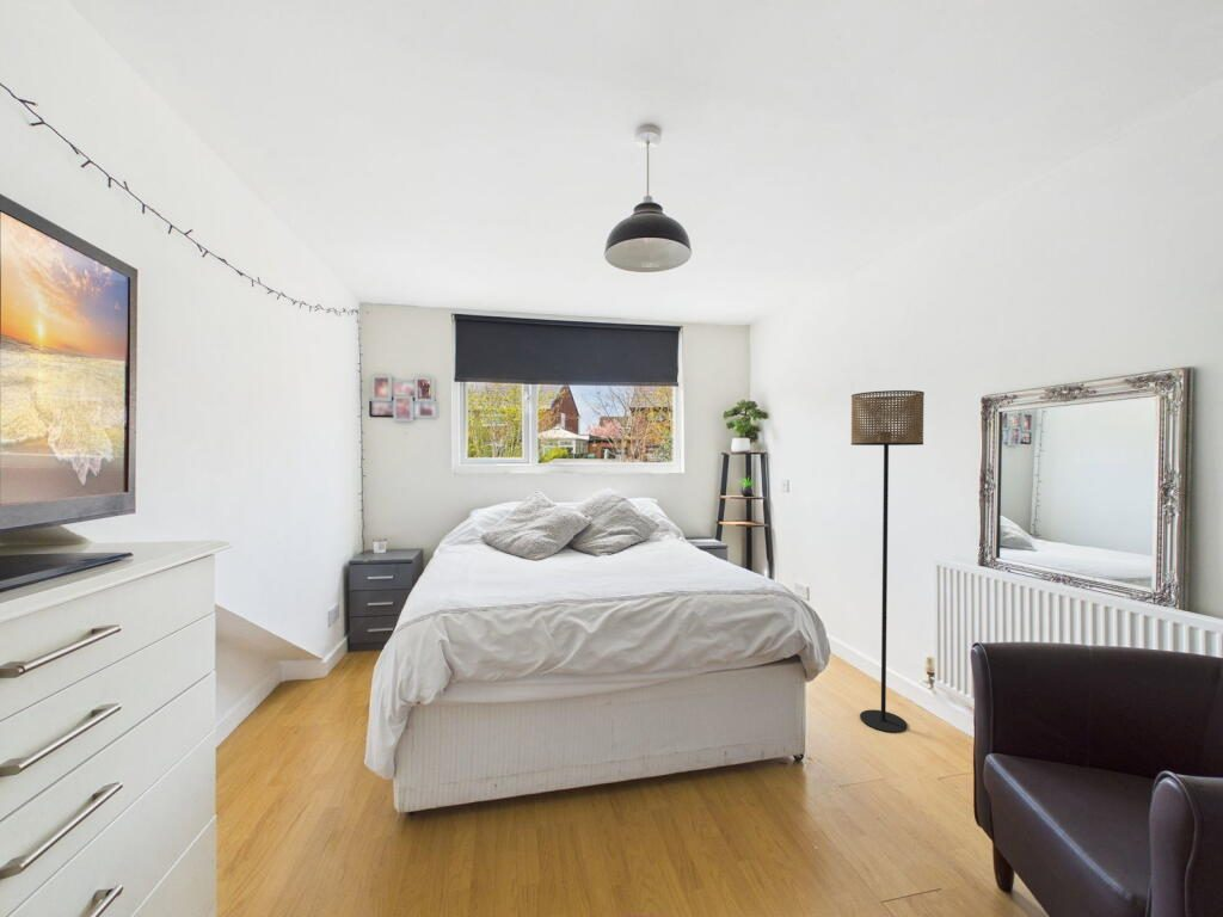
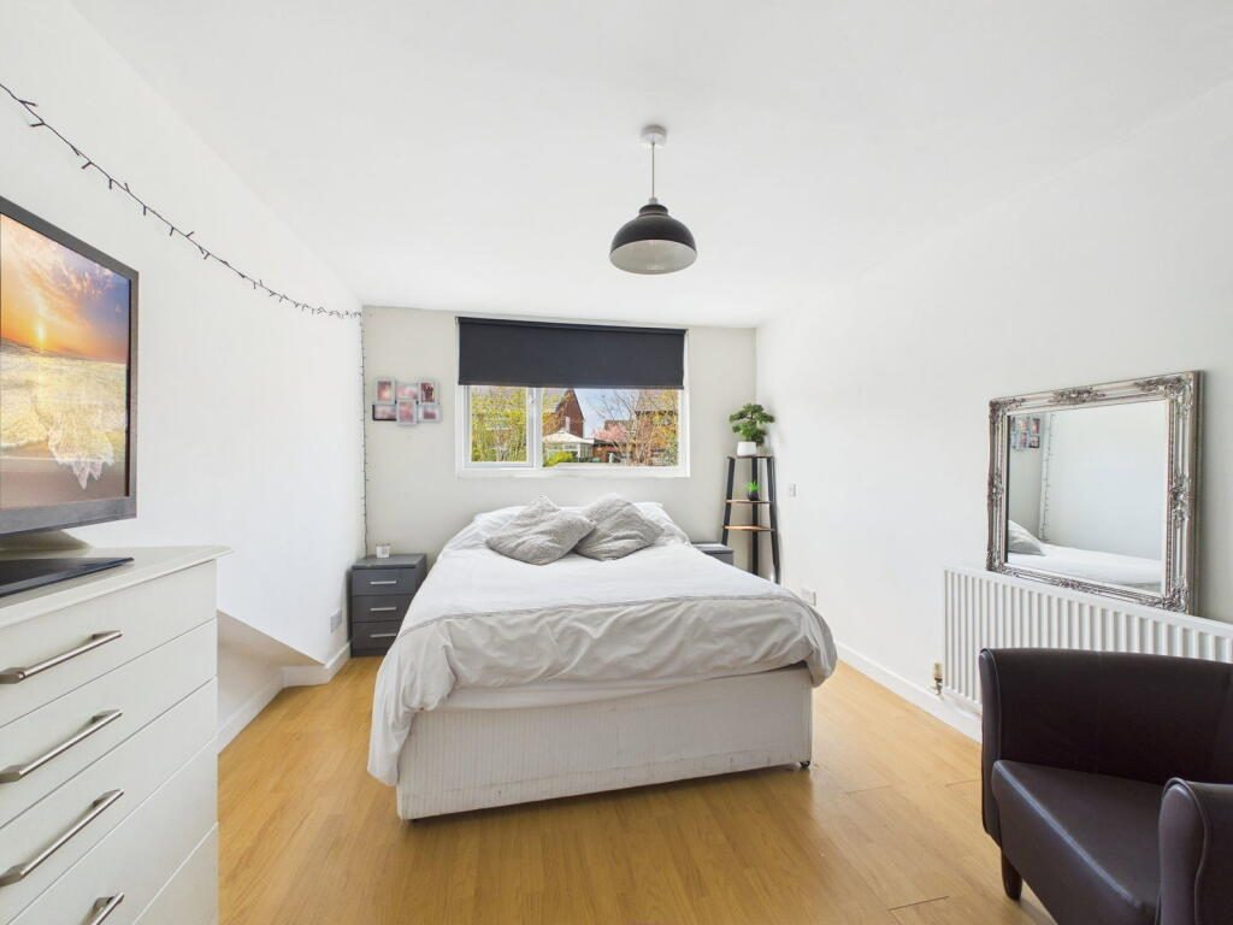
- floor lamp [850,389,926,734]
